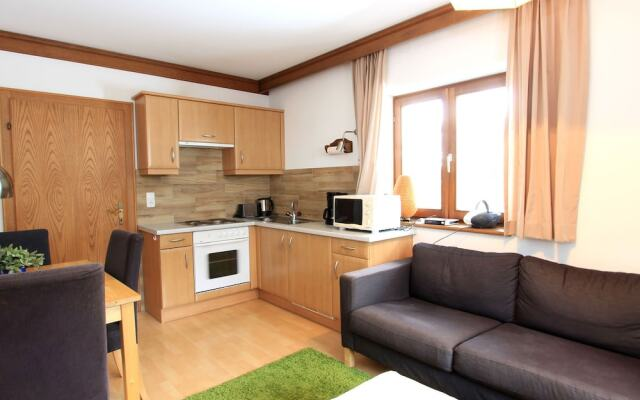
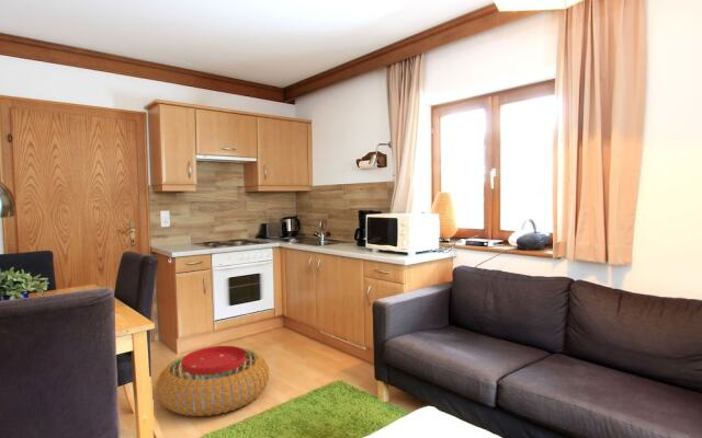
+ pouf [156,345,270,417]
